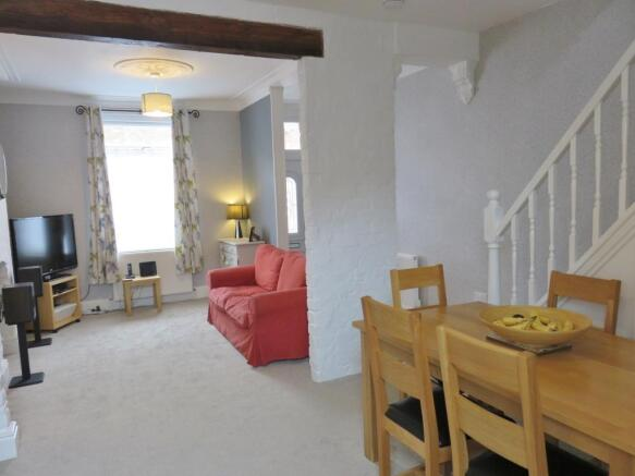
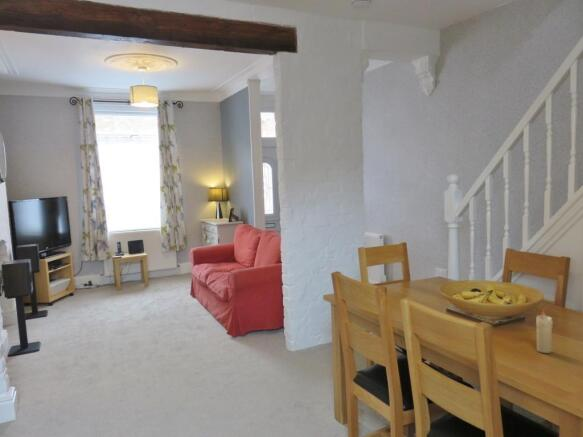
+ candle [535,310,554,354]
